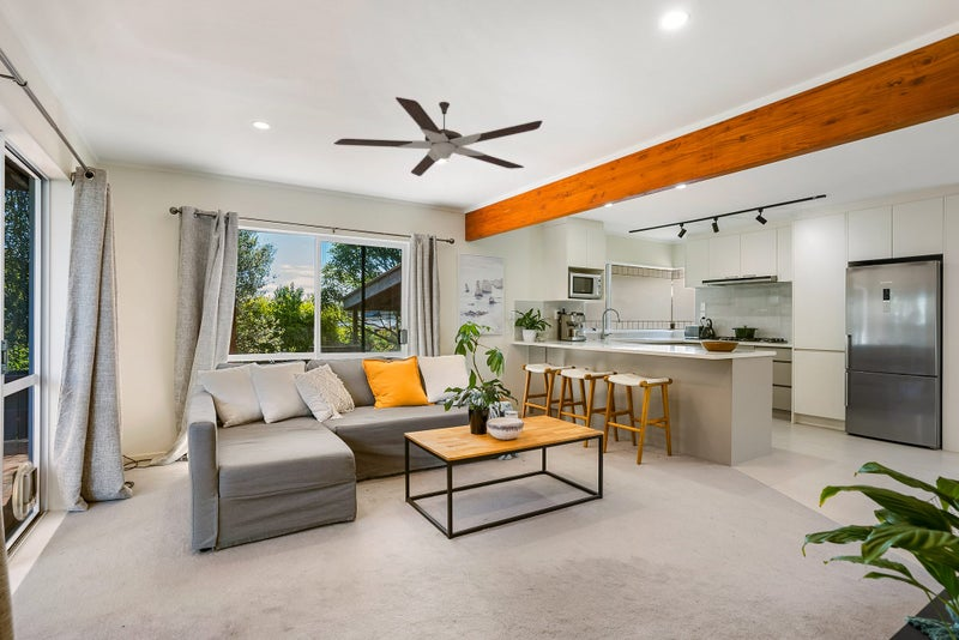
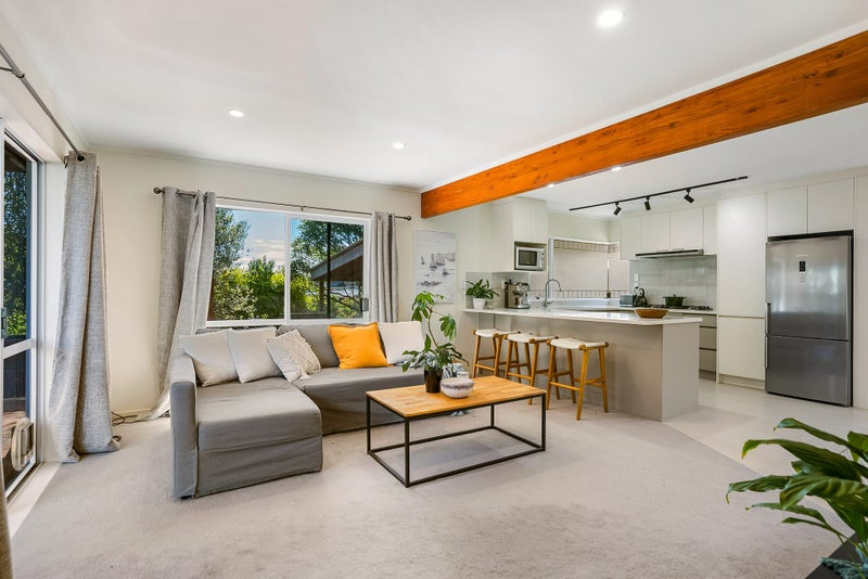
- ceiling fan [333,96,544,177]
